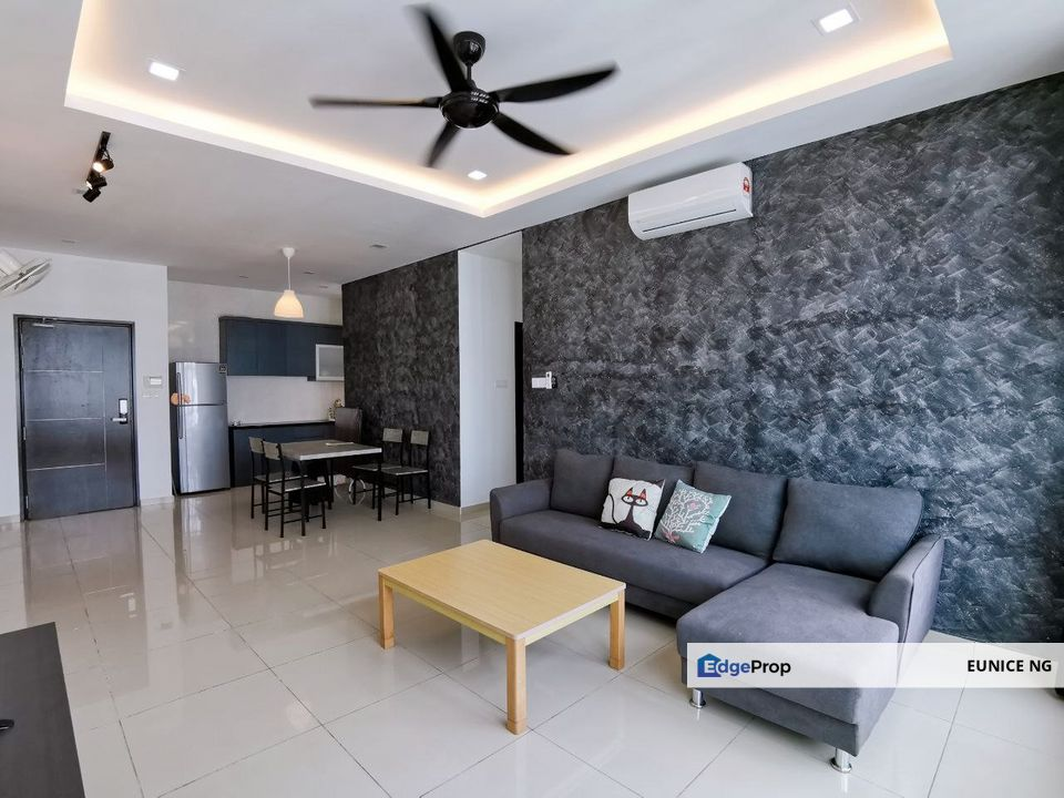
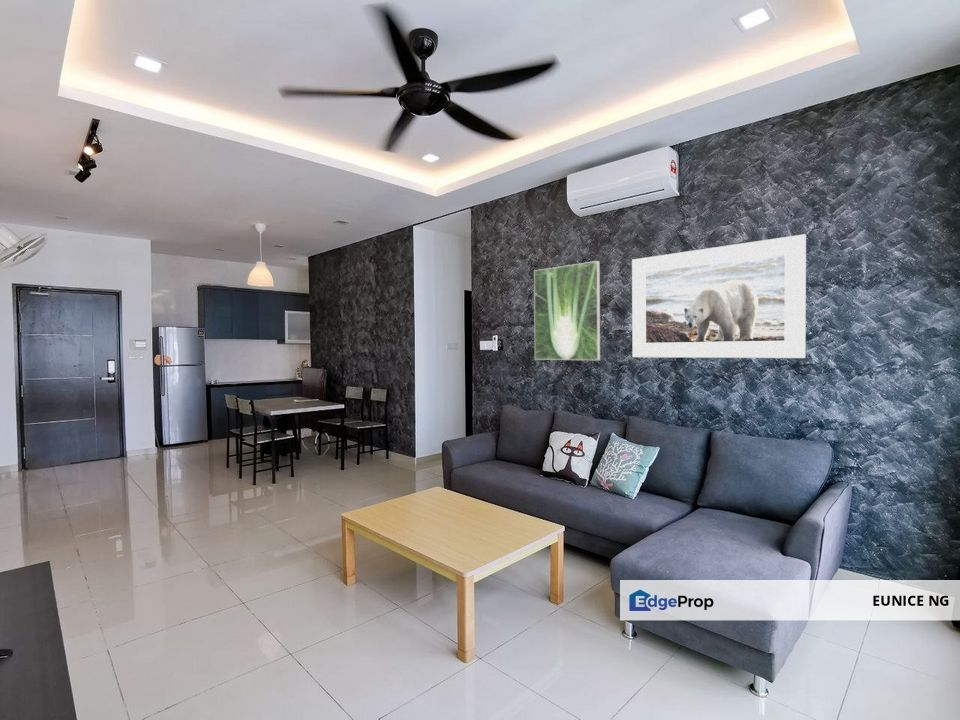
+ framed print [631,233,807,359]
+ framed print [533,260,601,361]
